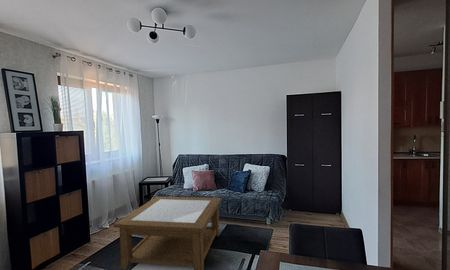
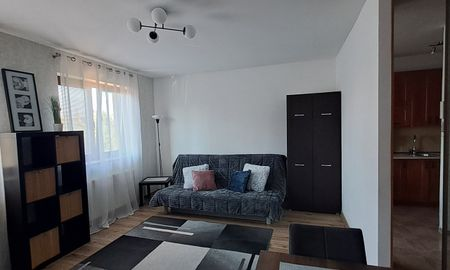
- coffee table [113,196,222,270]
